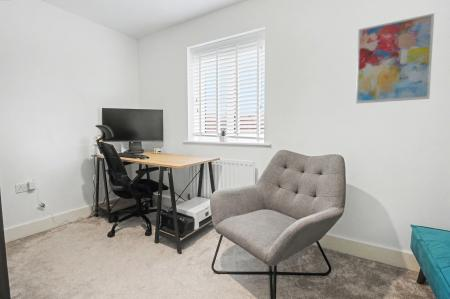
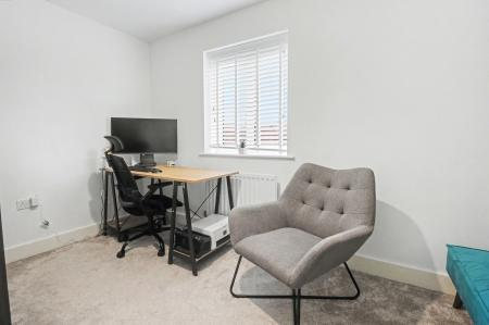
- wall art [355,12,435,104]
